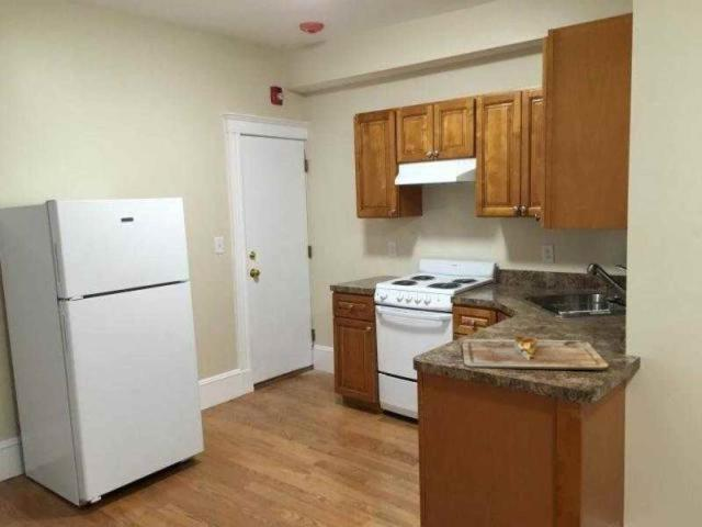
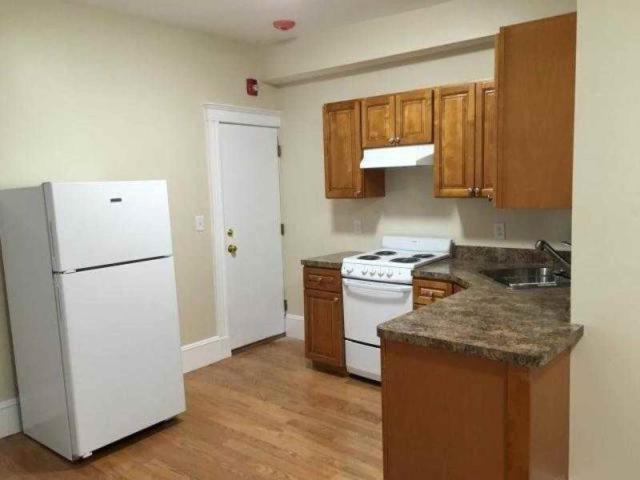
- cutting board [461,334,610,371]
